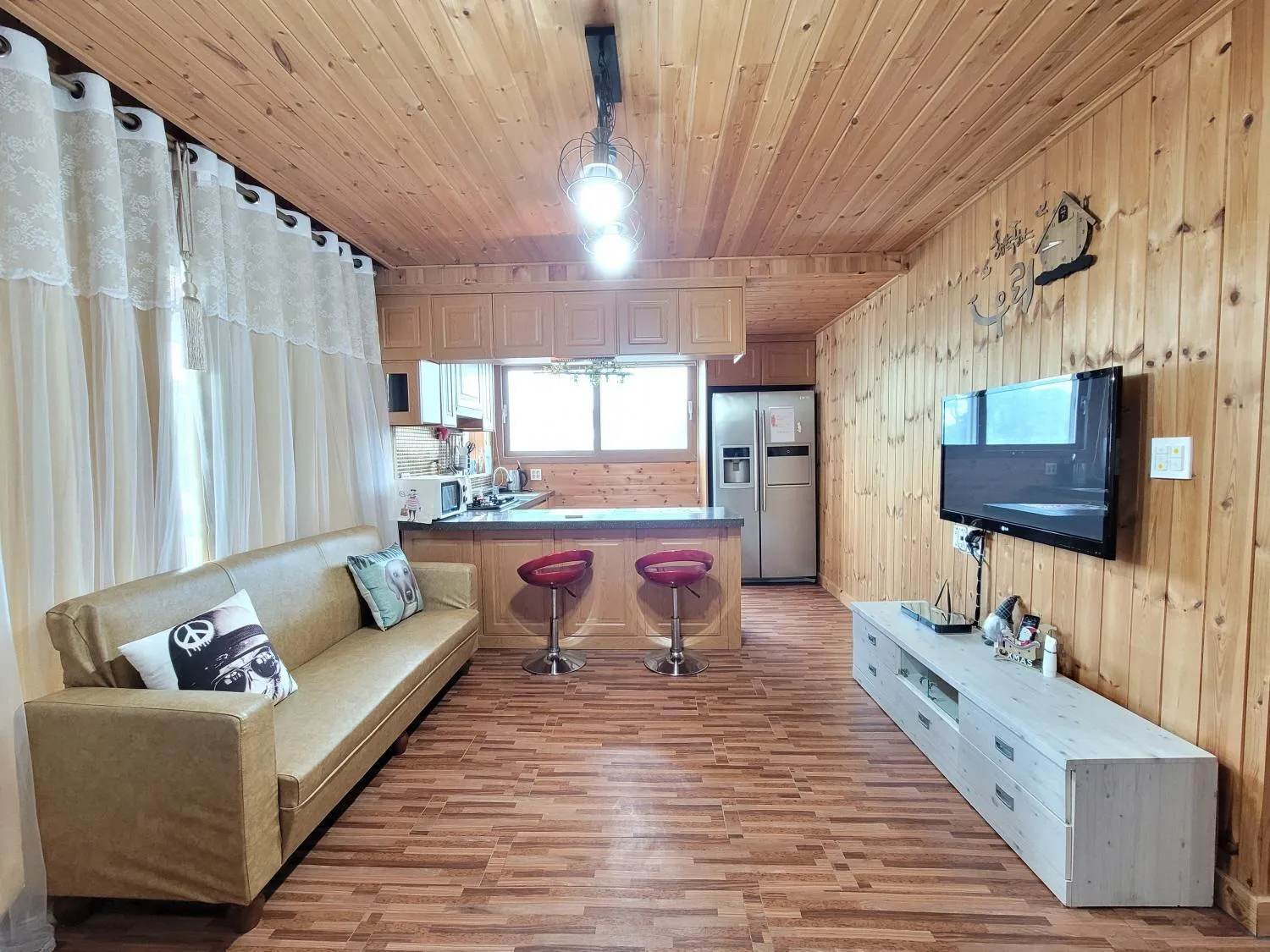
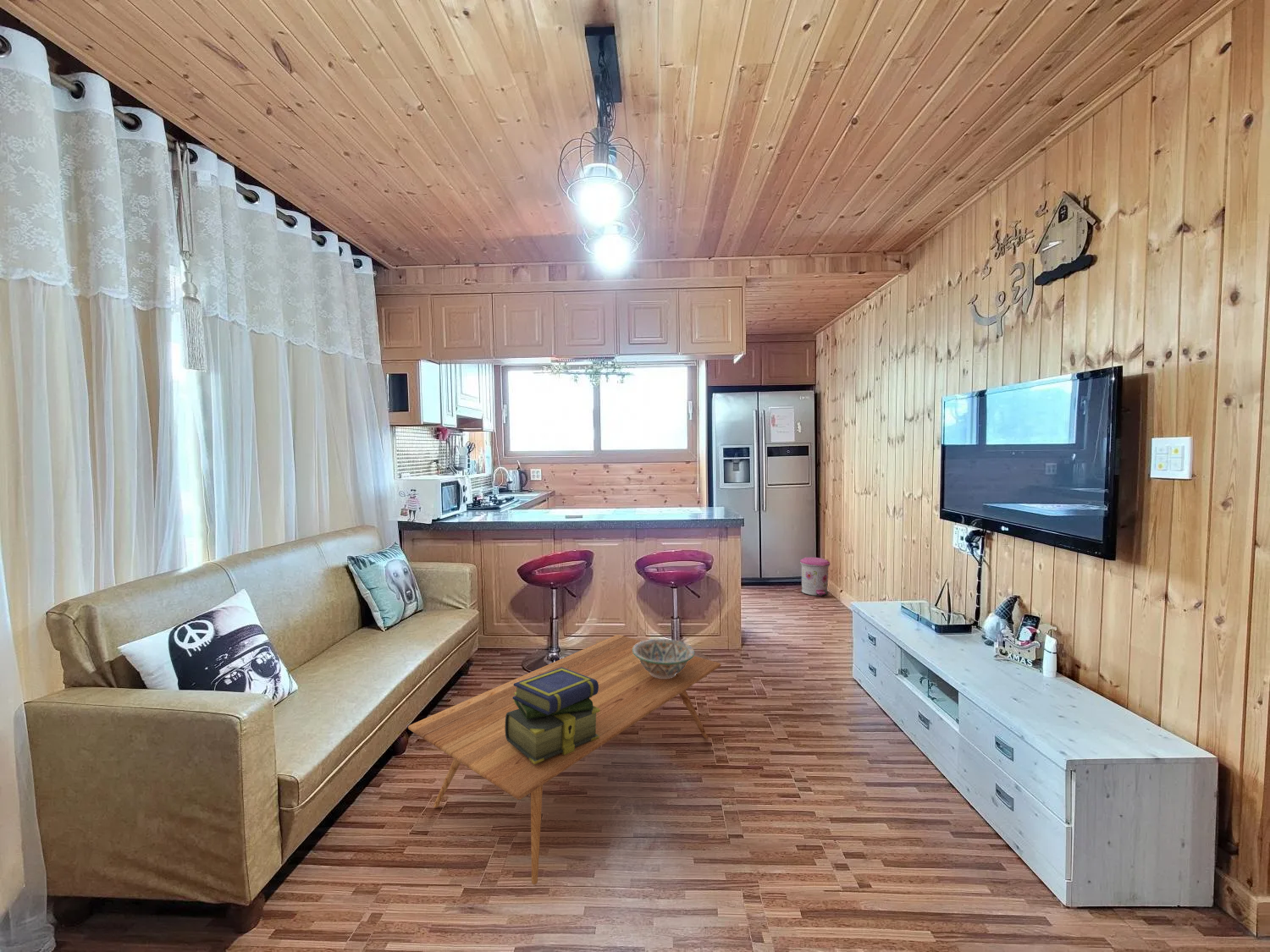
+ coffee table [407,634,722,885]
+ stack of books [505,667,599,764]
+ trash can [799,557,831,597]
+ decorative bowl [632,638,696,679]
